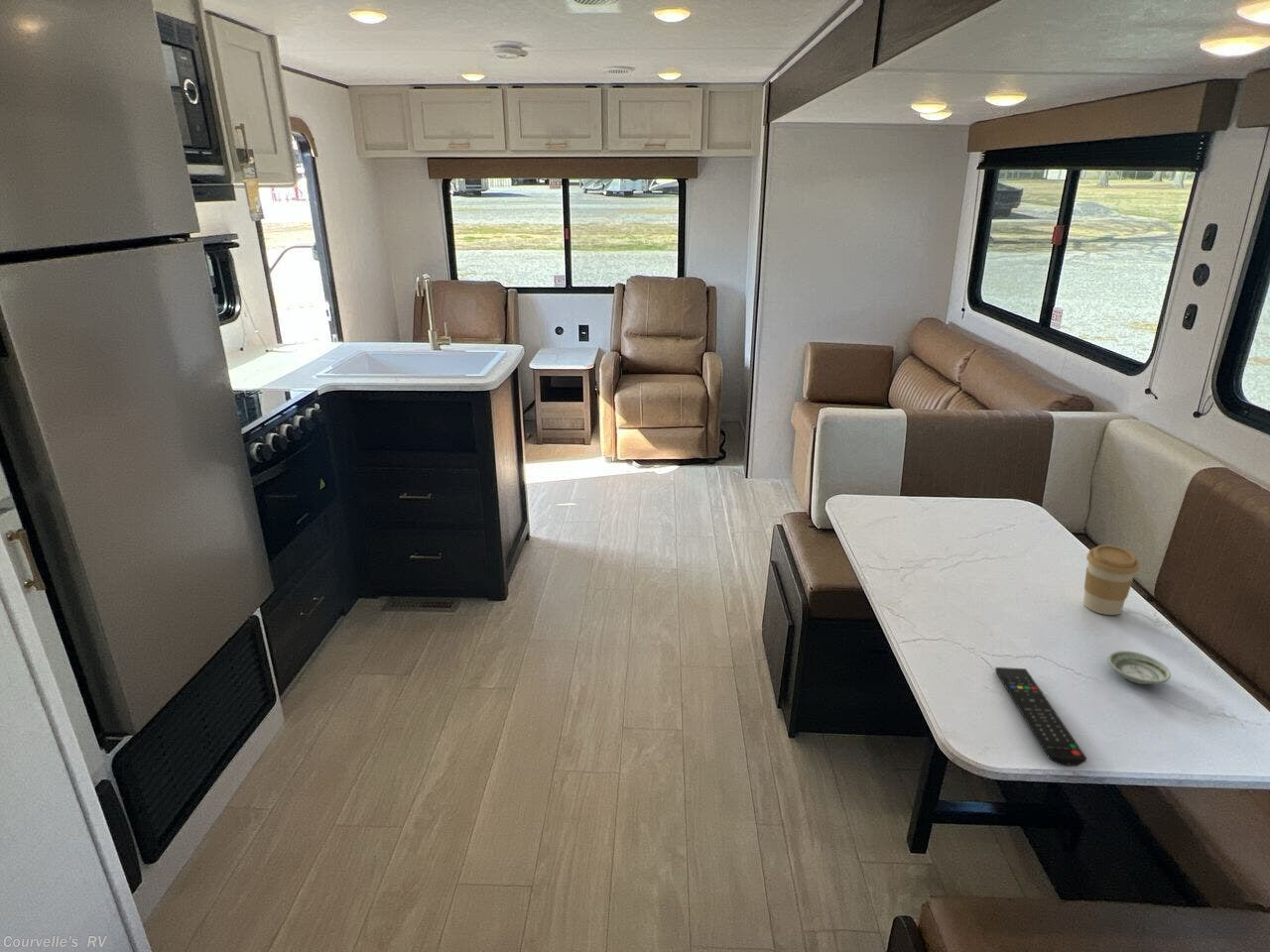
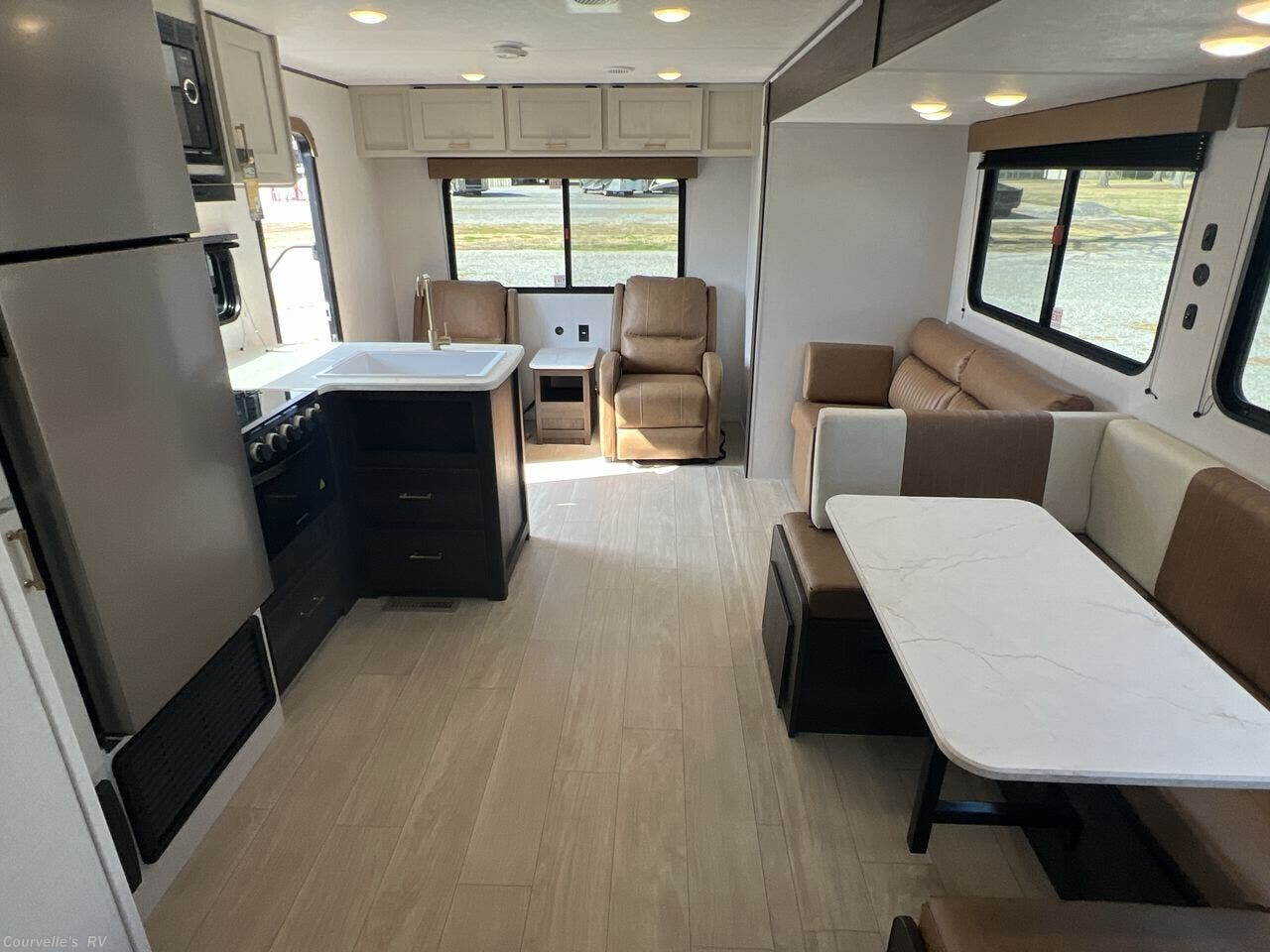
- remote control [994,666,1087,768]
- saucer [1106,650,1172,685]
- coffee cup [1082,543,1140,616]
